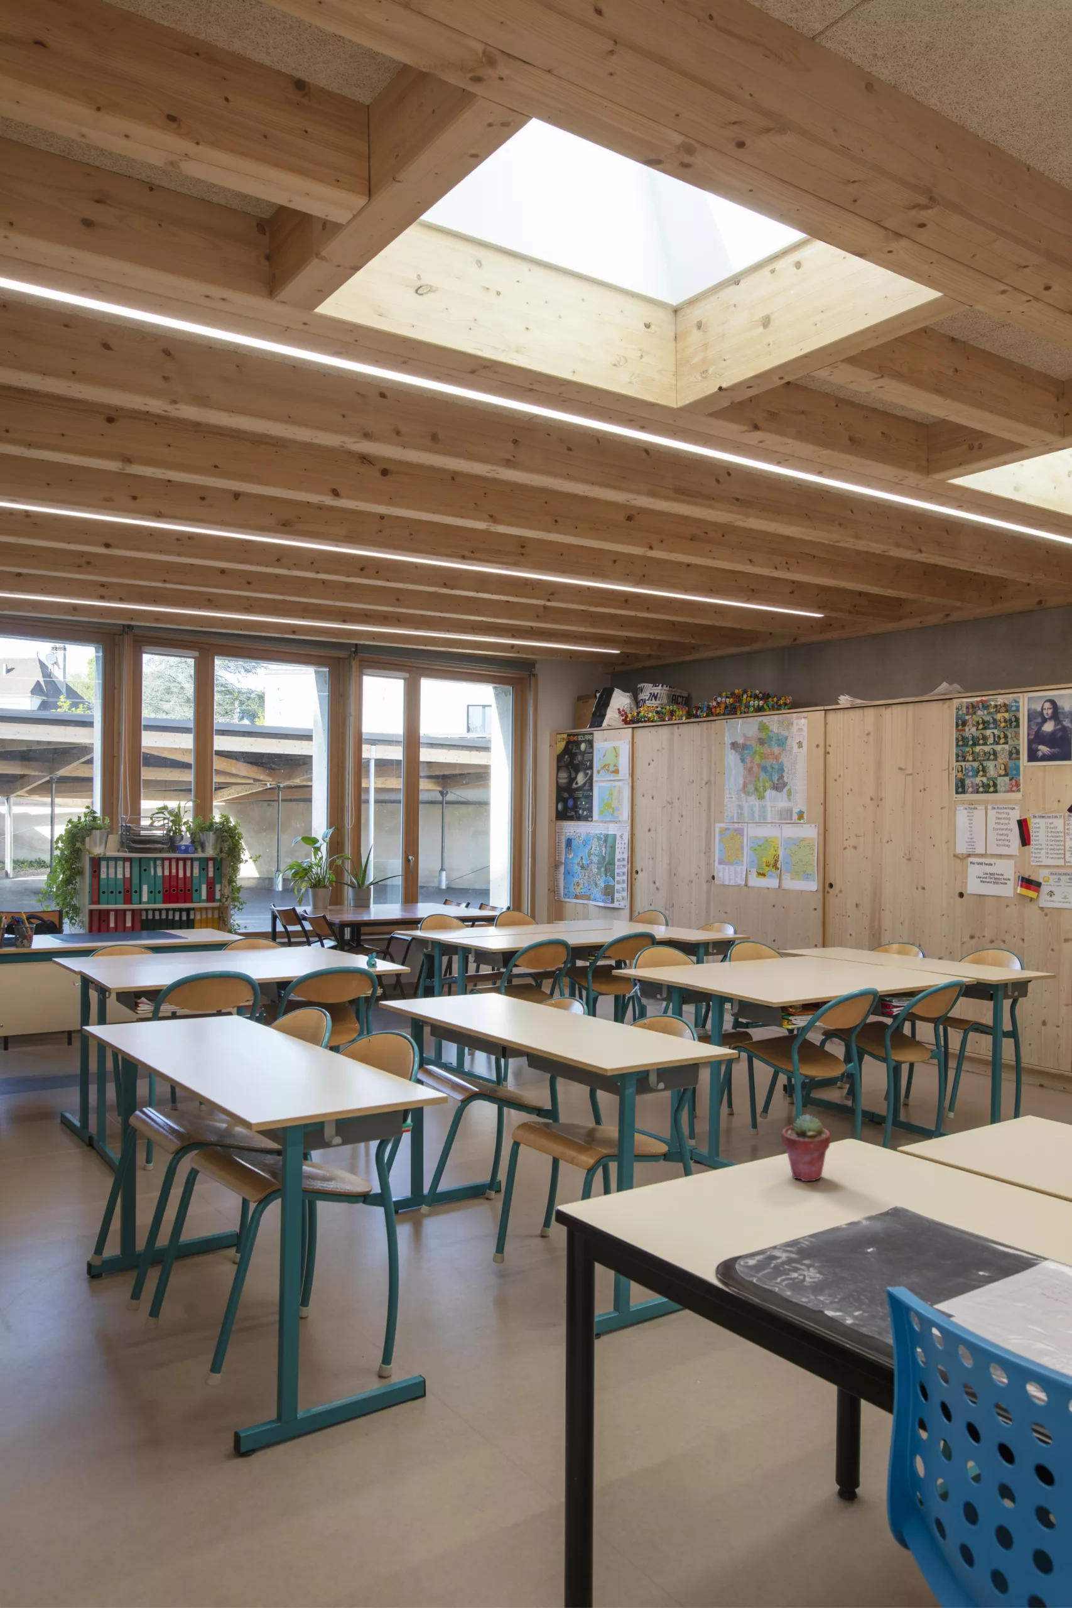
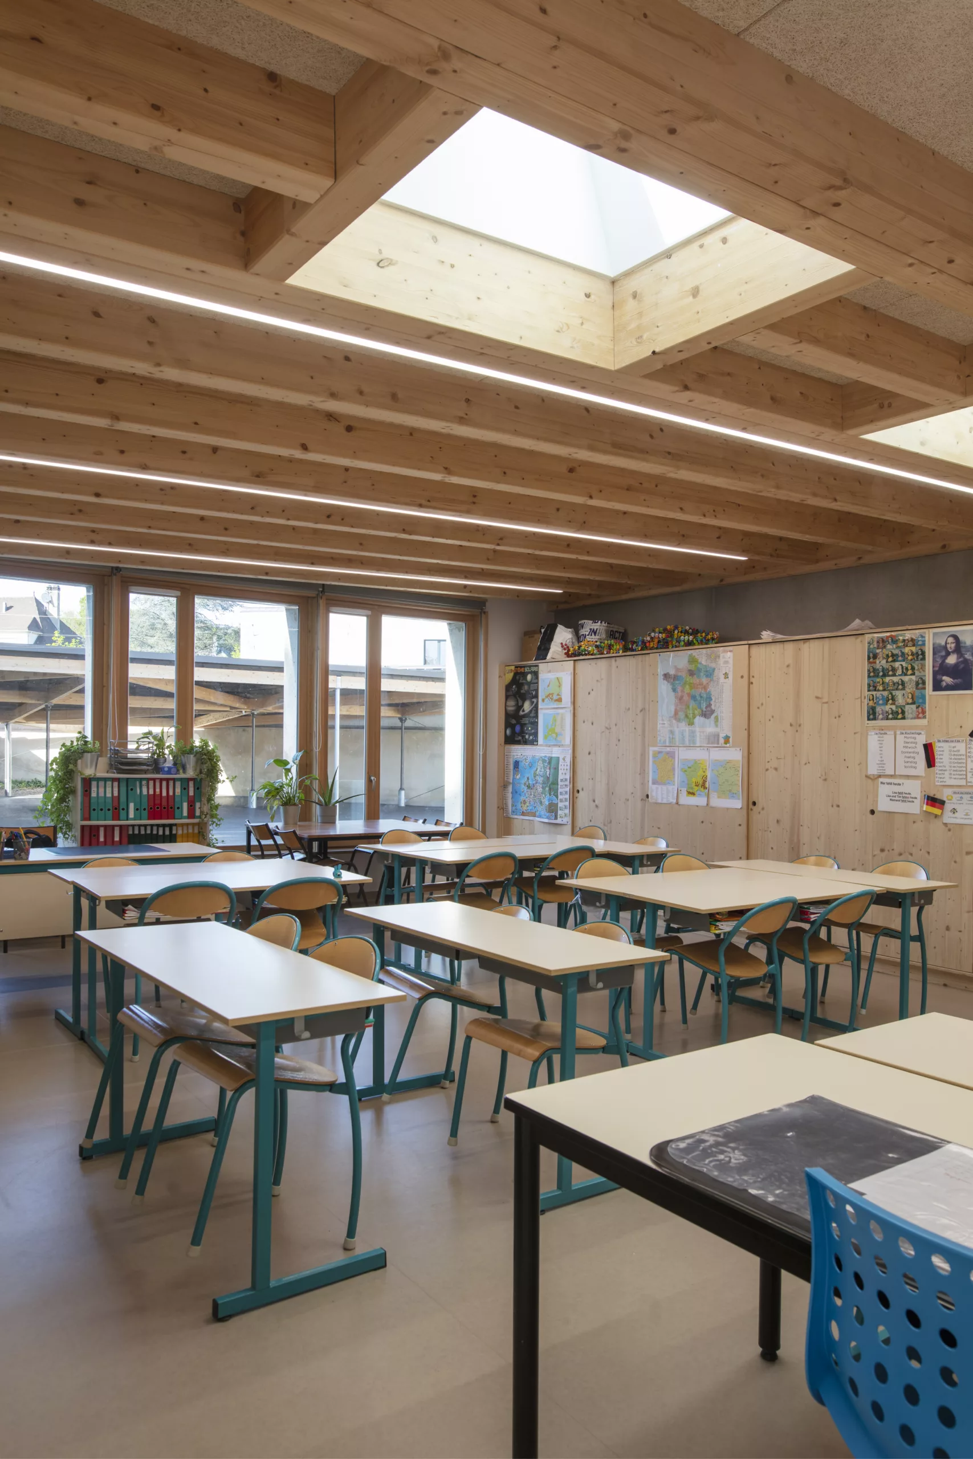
- potted succulent [780,1114,830,1182]
